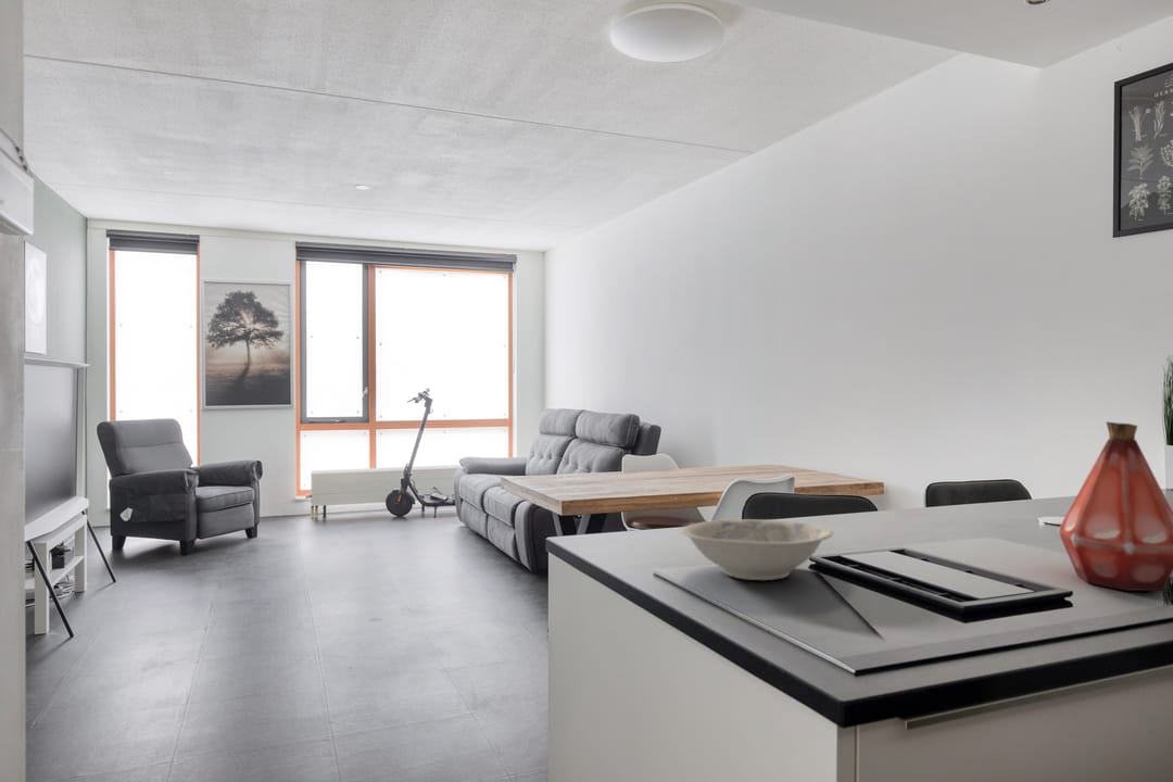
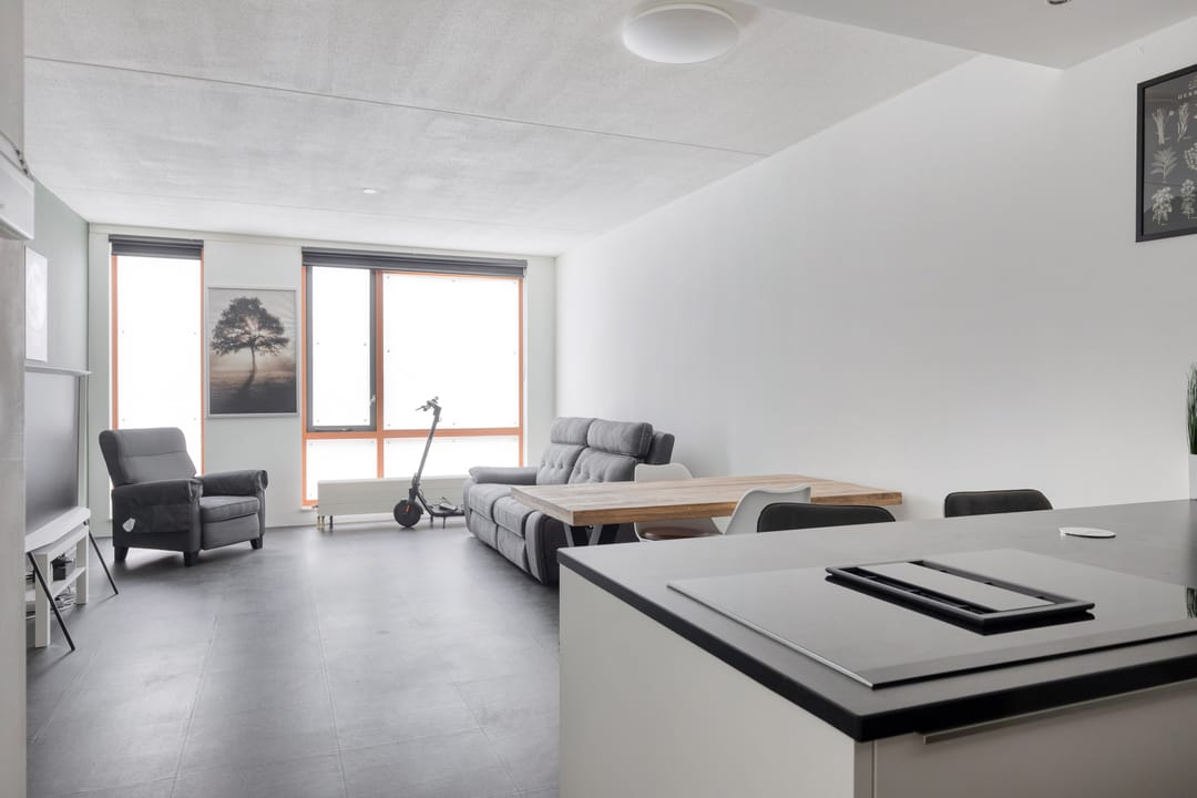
- bottle [1057,420,1173,592]
- bowl [679,518,835,581]
